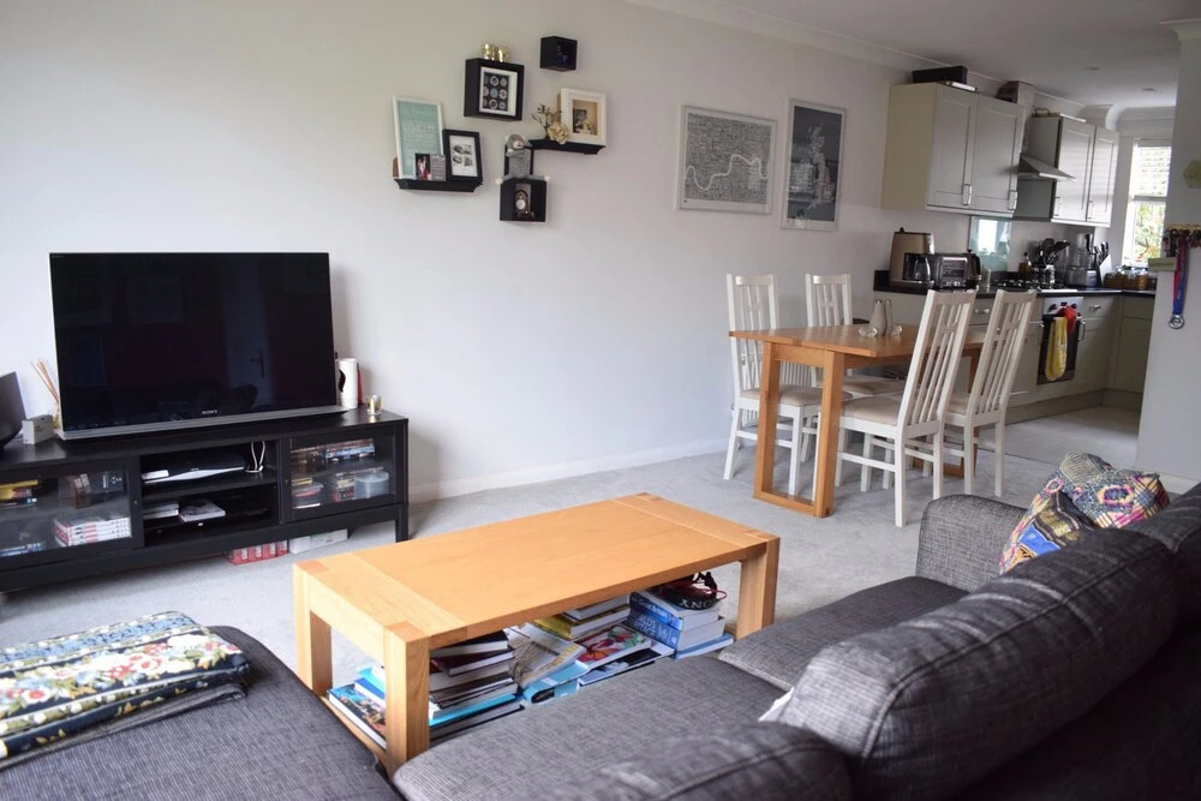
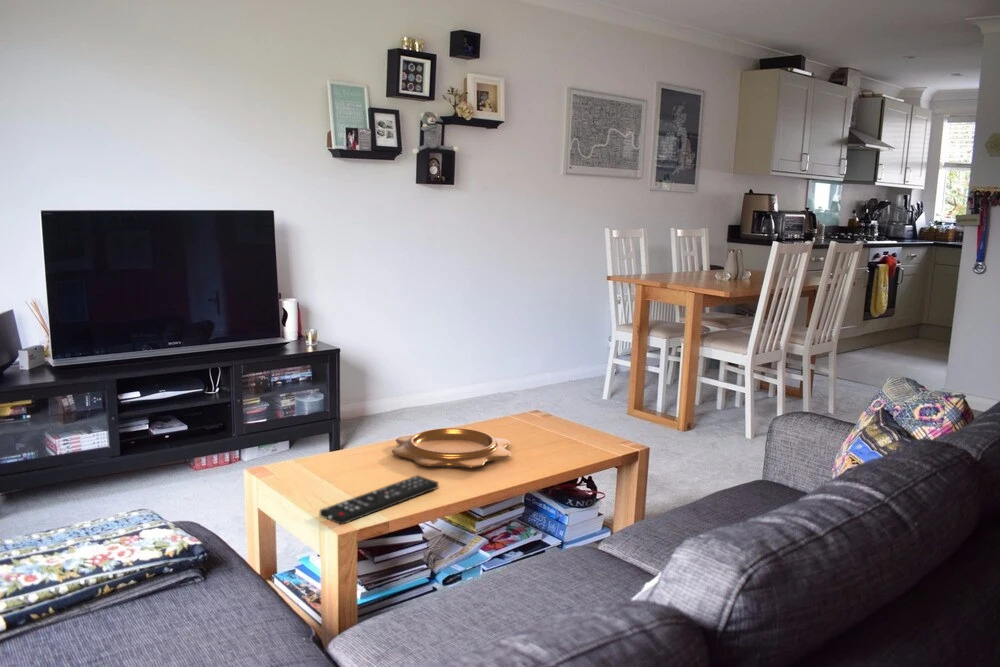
+ remote control [319,474,439,526]
+ decorative bowl [391,427,513,468]
